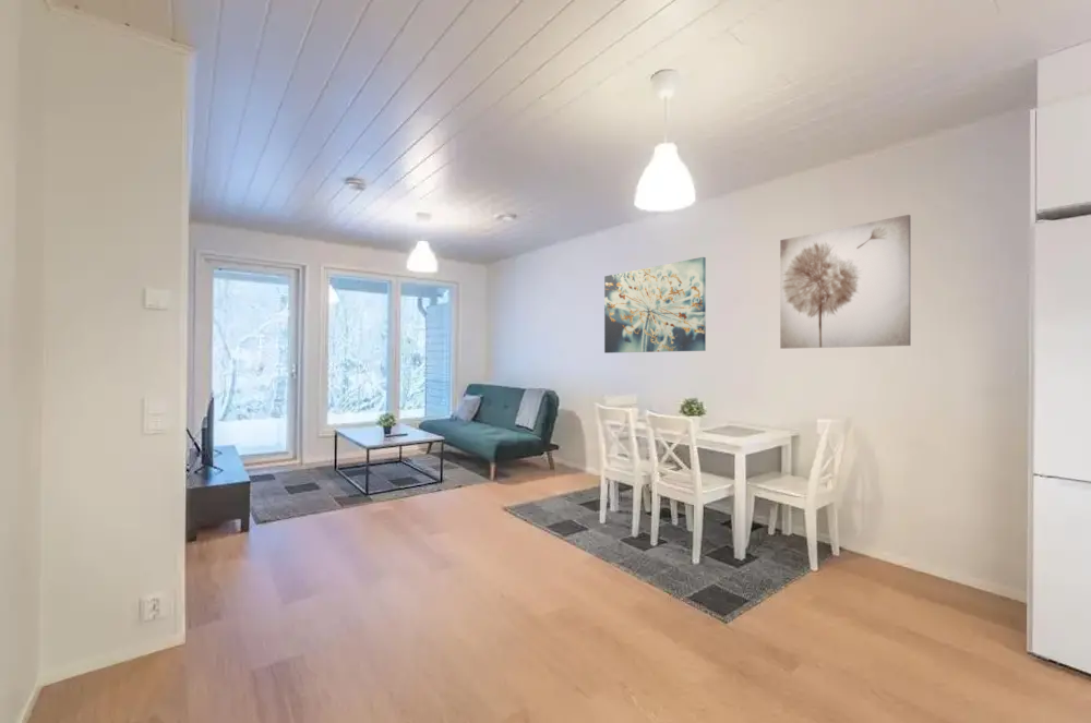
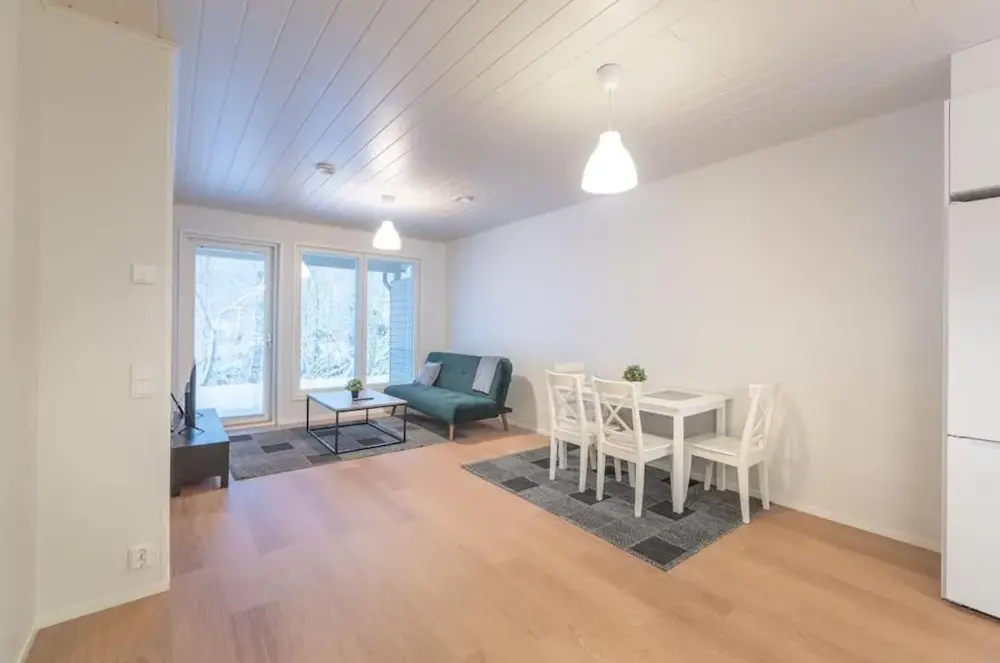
- wall art [779,214,912,350]
- wall art [603,256,707,354]
